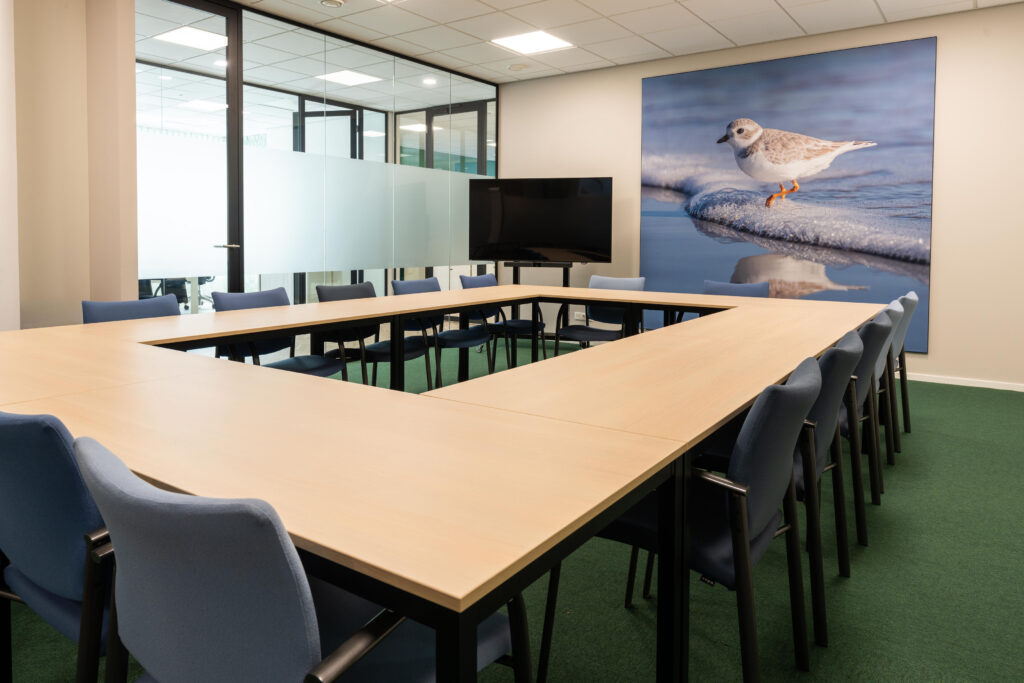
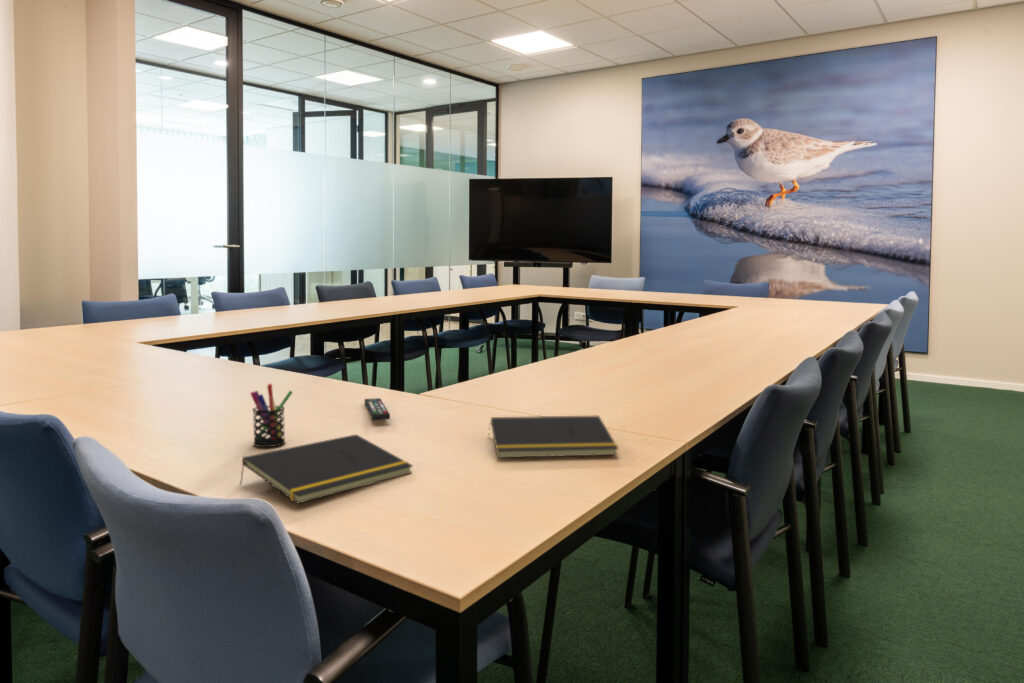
+ notepad [238,433,414,505]
+ remote control [364,397,391,421]
+ notepad [487,415,620,459]
+ pen holder [249,383,294,448]
